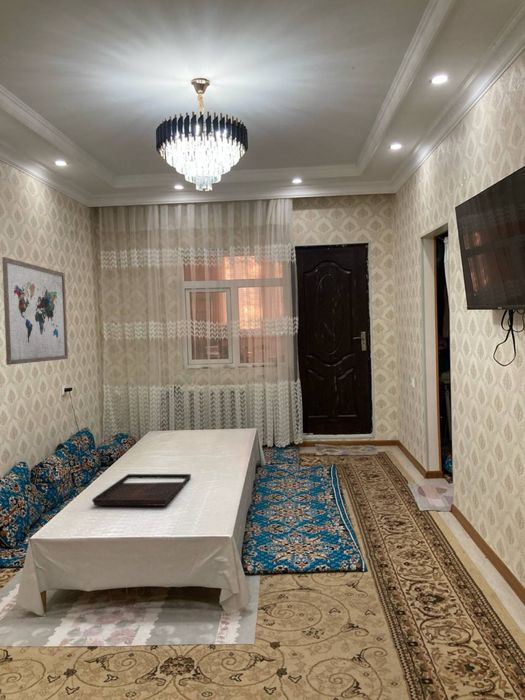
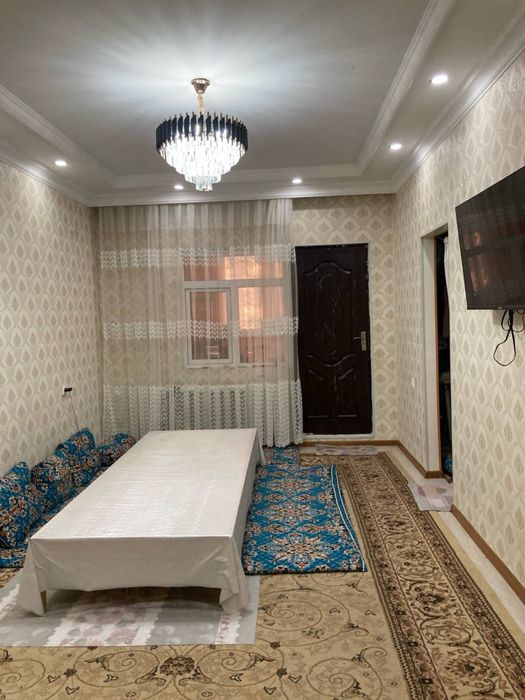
- serving tray [91,473,192,507]
- wall art [1,256,69,366]
